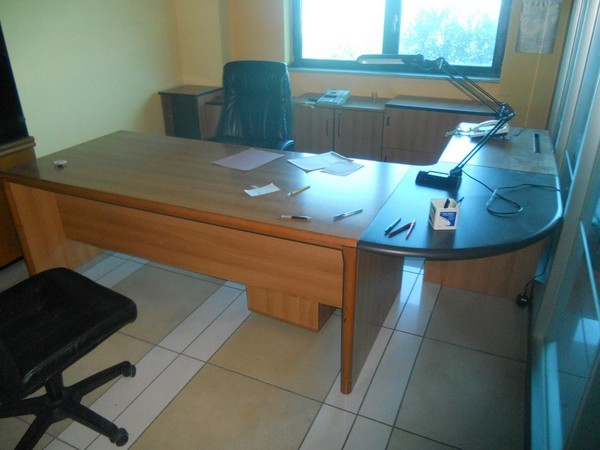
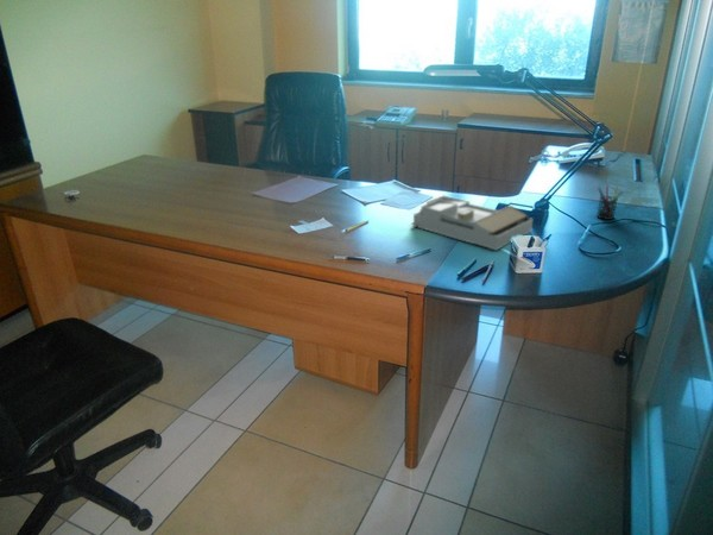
+ paper tray [410,195,534,252]
+ pen holder [595,184,624,221]
